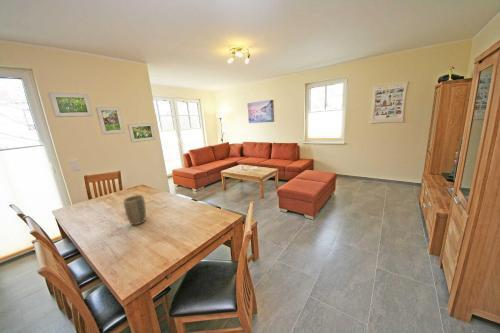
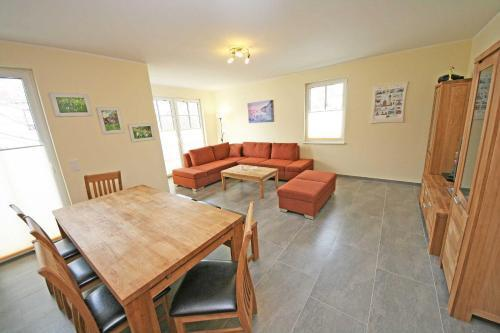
- plant pot [122,194,147,226]
